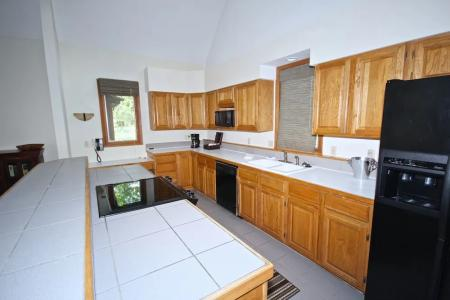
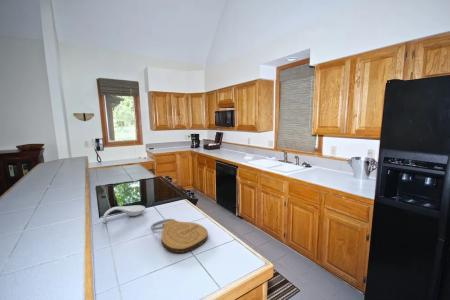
+ spoon rest [102,204,146,224]
+ key chain [150,218,209,254]
